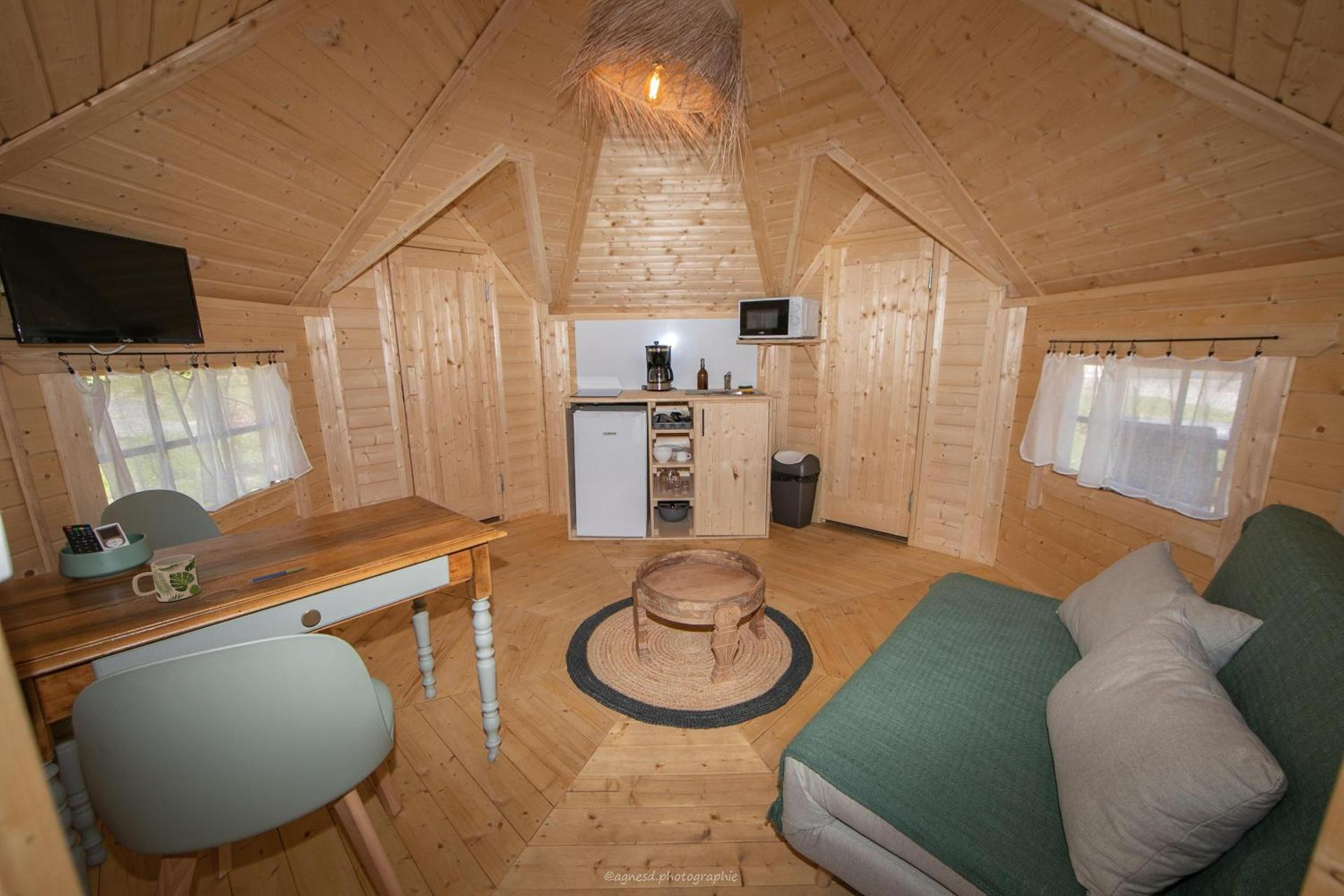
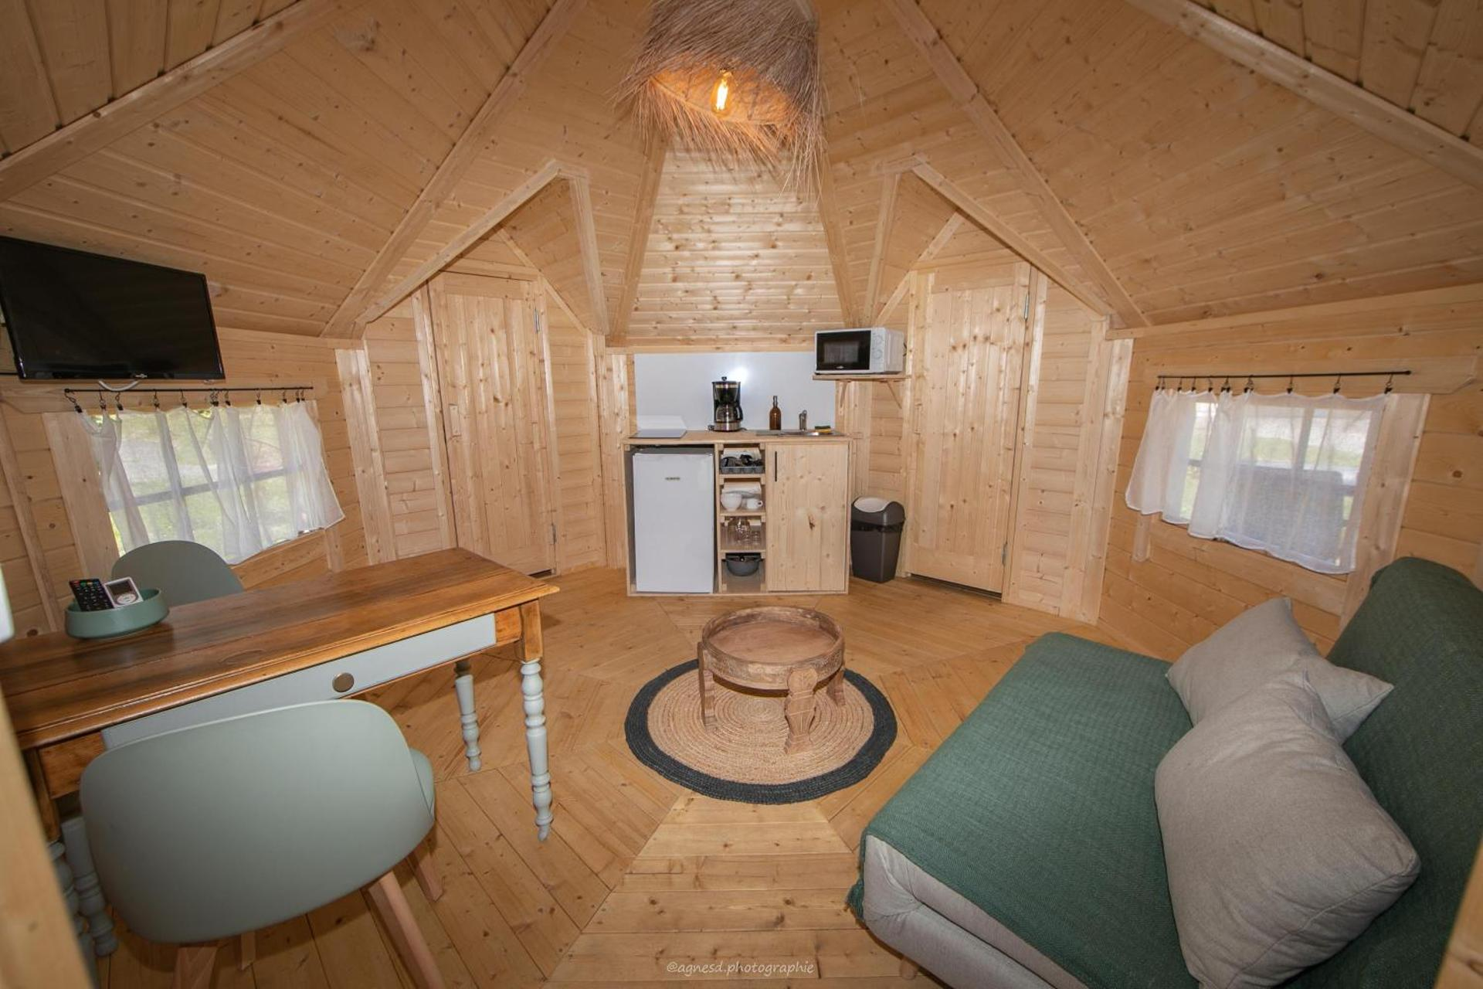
- pen [246,566,308,584]
- mug [132,554,201,603]
